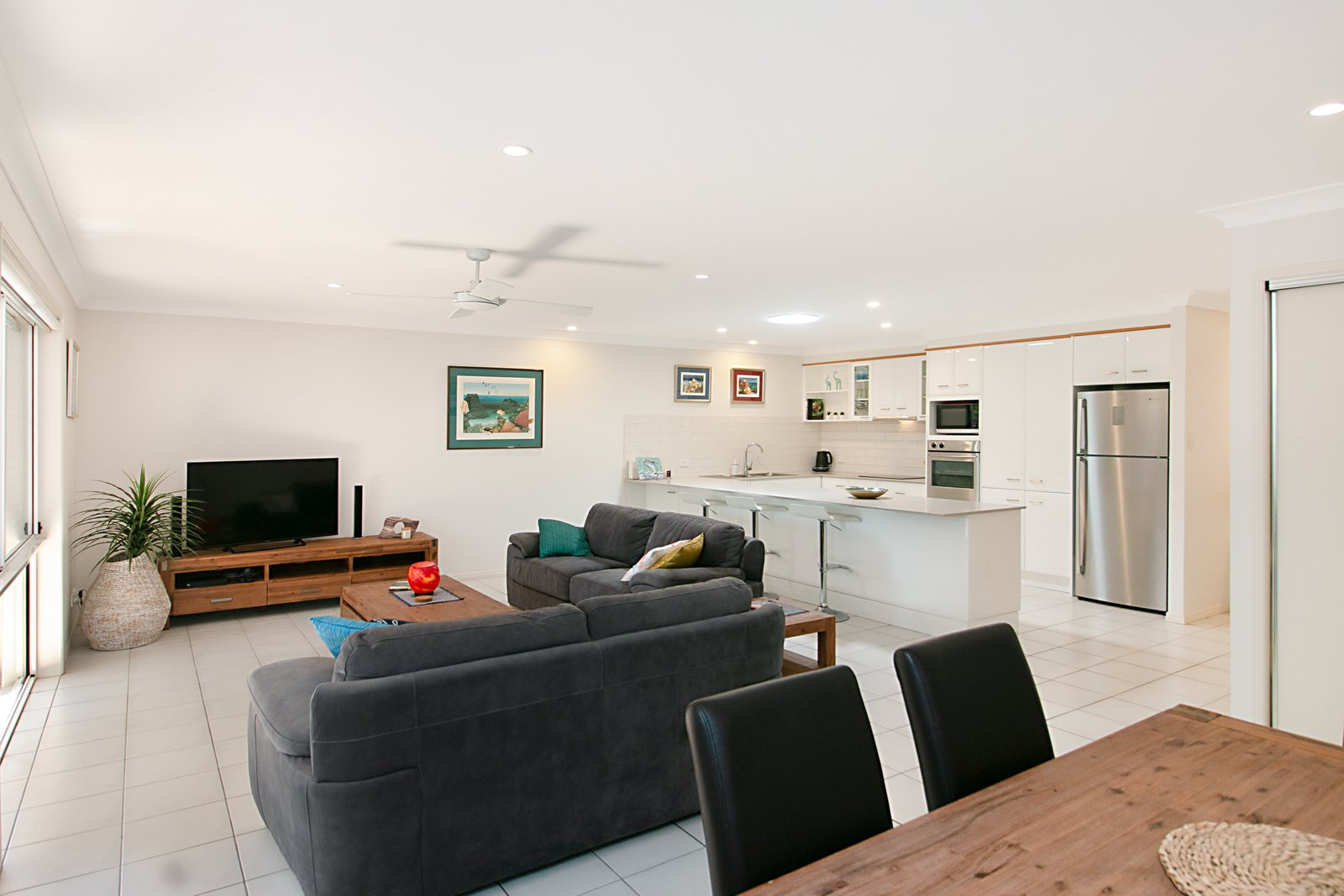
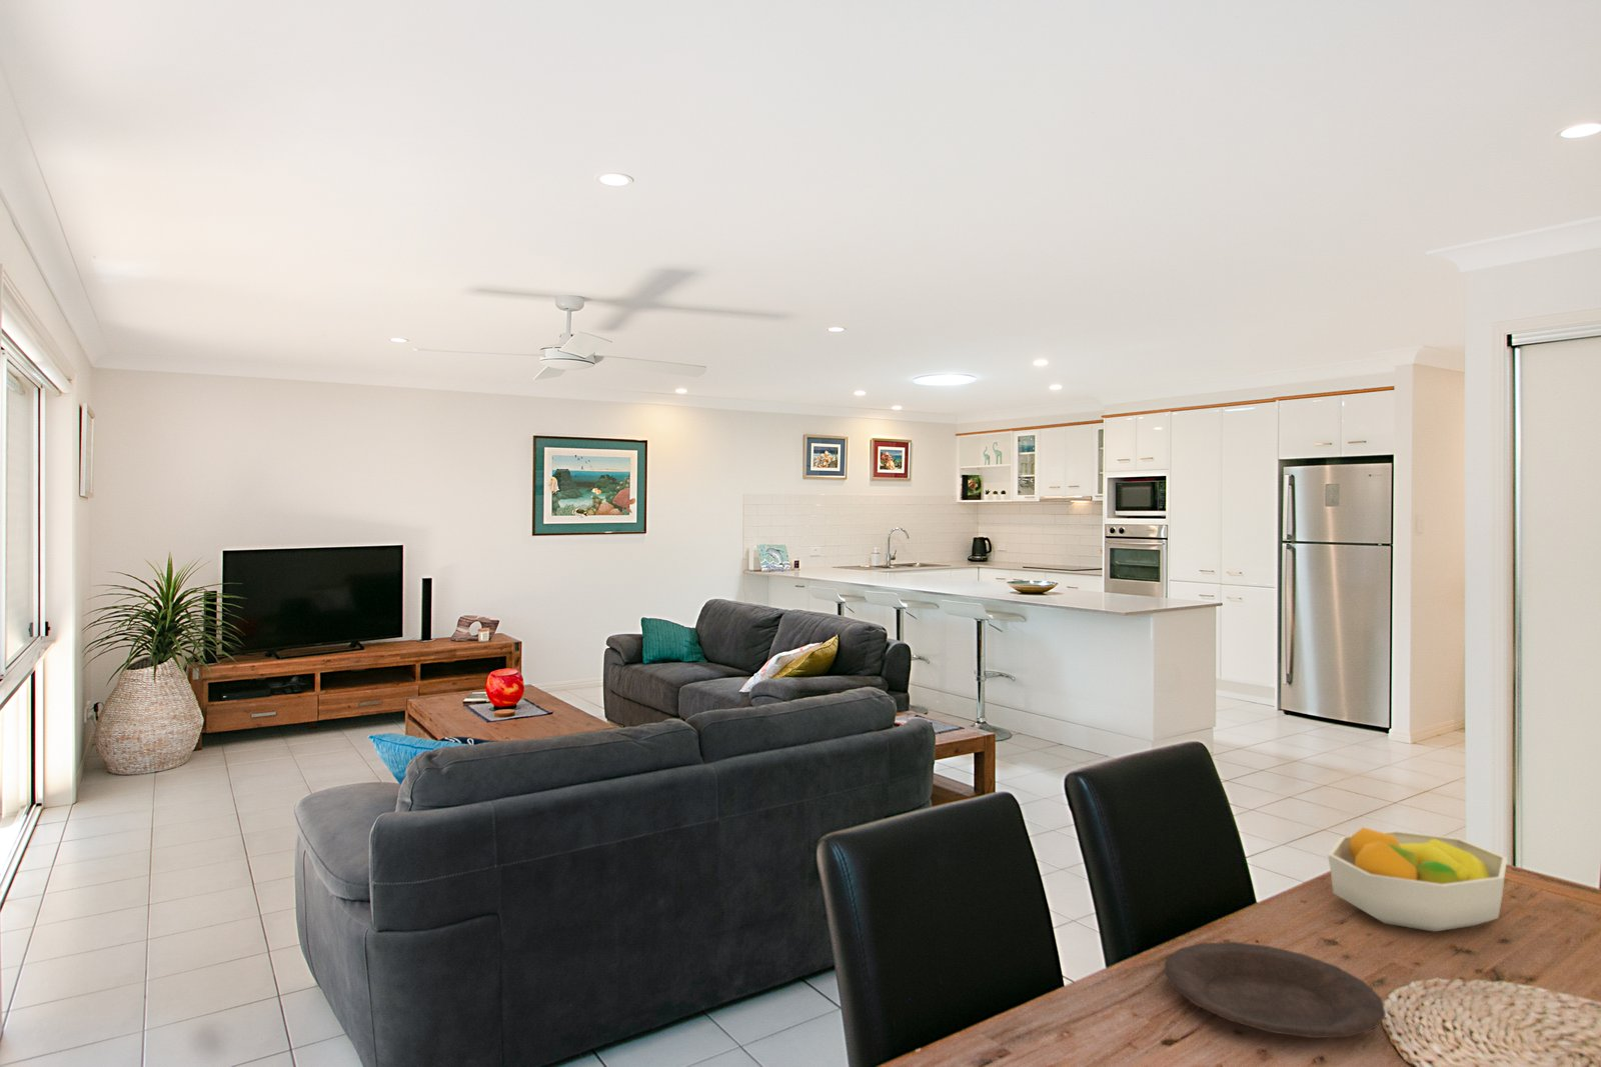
+ plate [1163,941,1387,1038]
+ fruit bowl [1327,826,1508,932]
